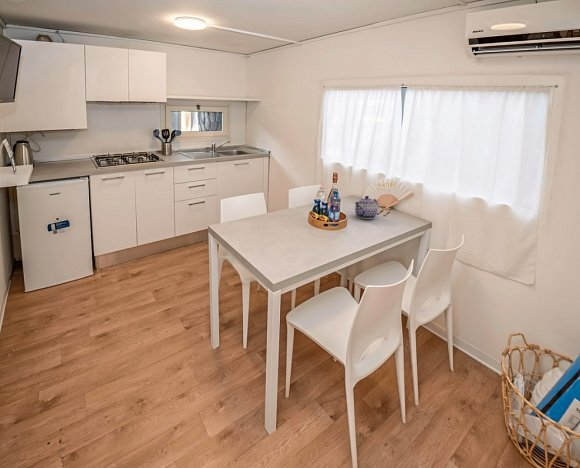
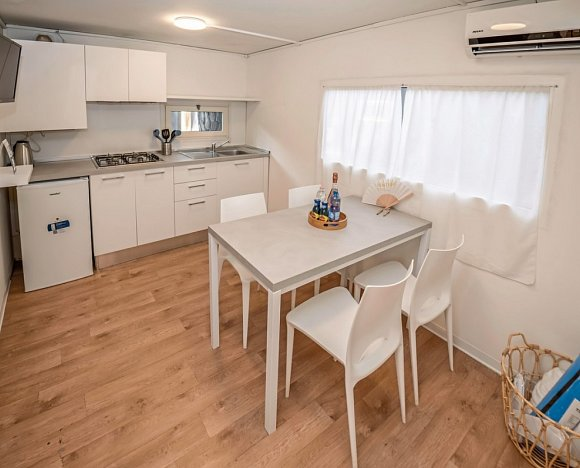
- teapot [354,195,379,220]
